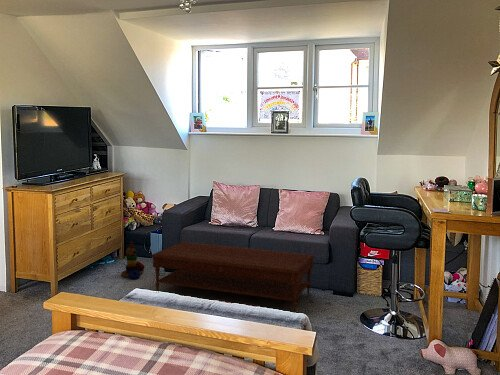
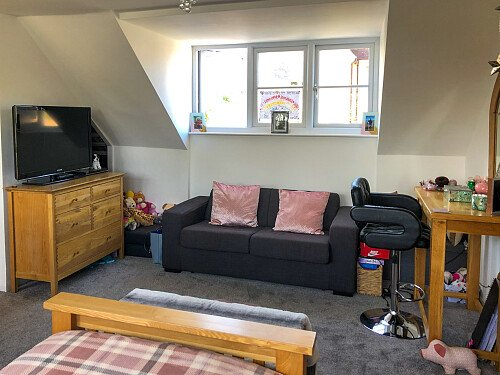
- coffee table [150,241,315,313]
- stacking toy [120,241,146,280]
